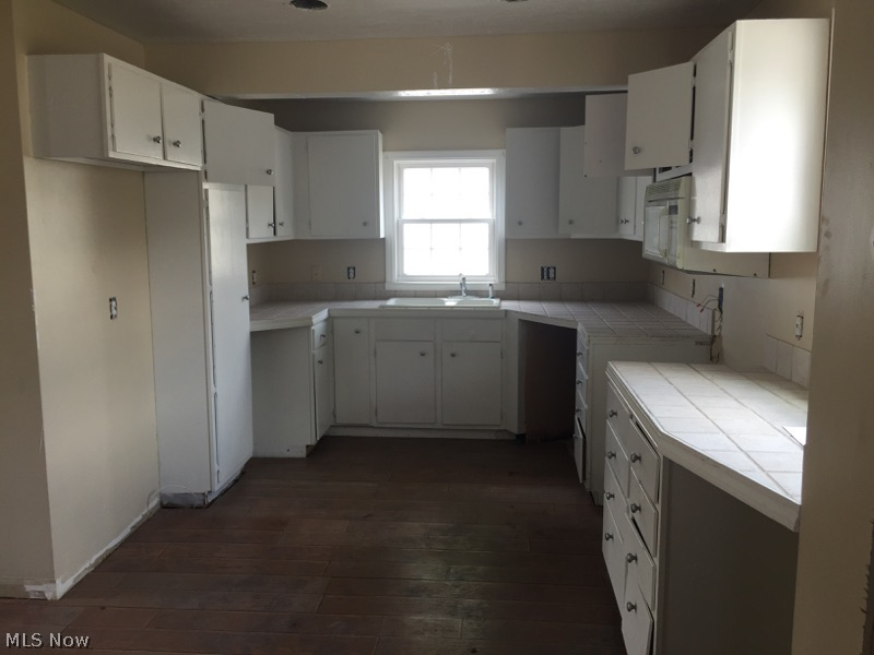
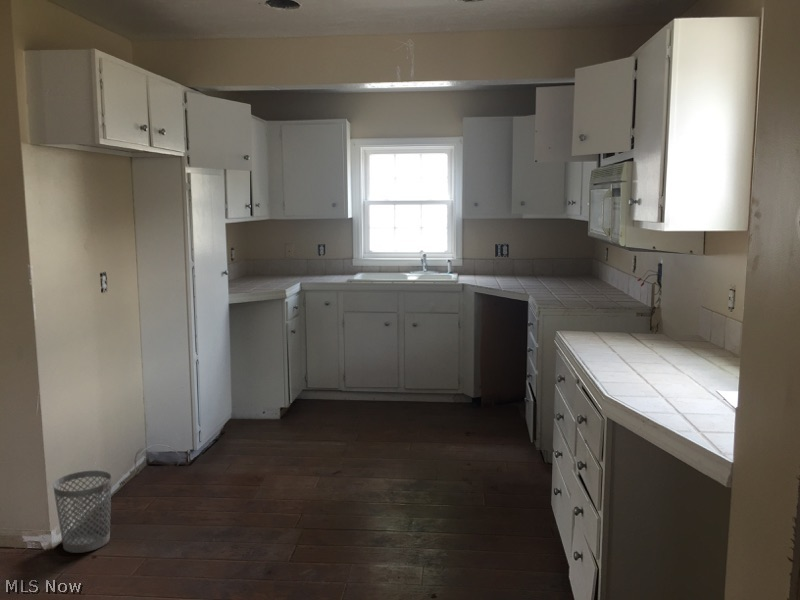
+ wastebasket [52,469,113,554]
